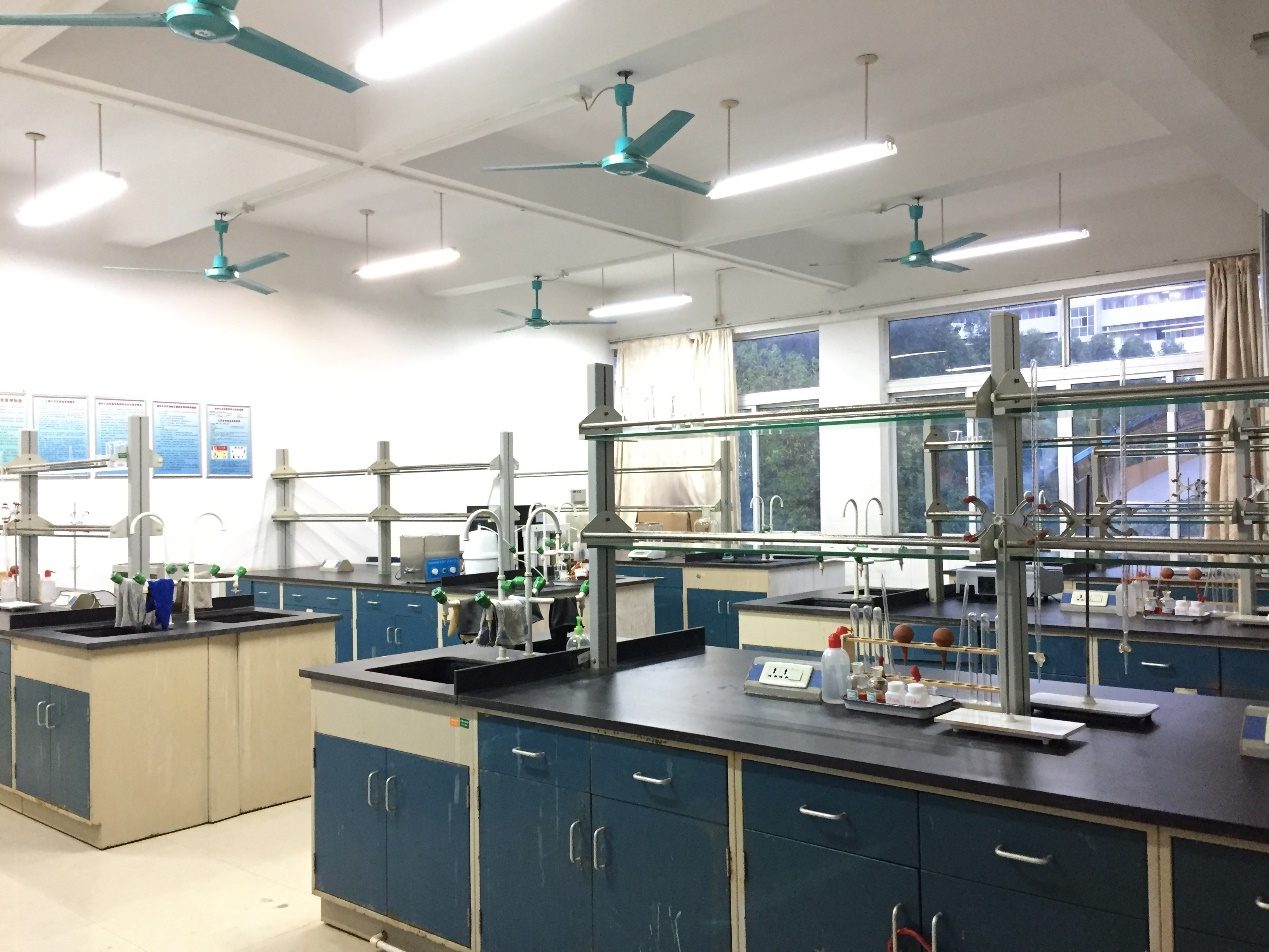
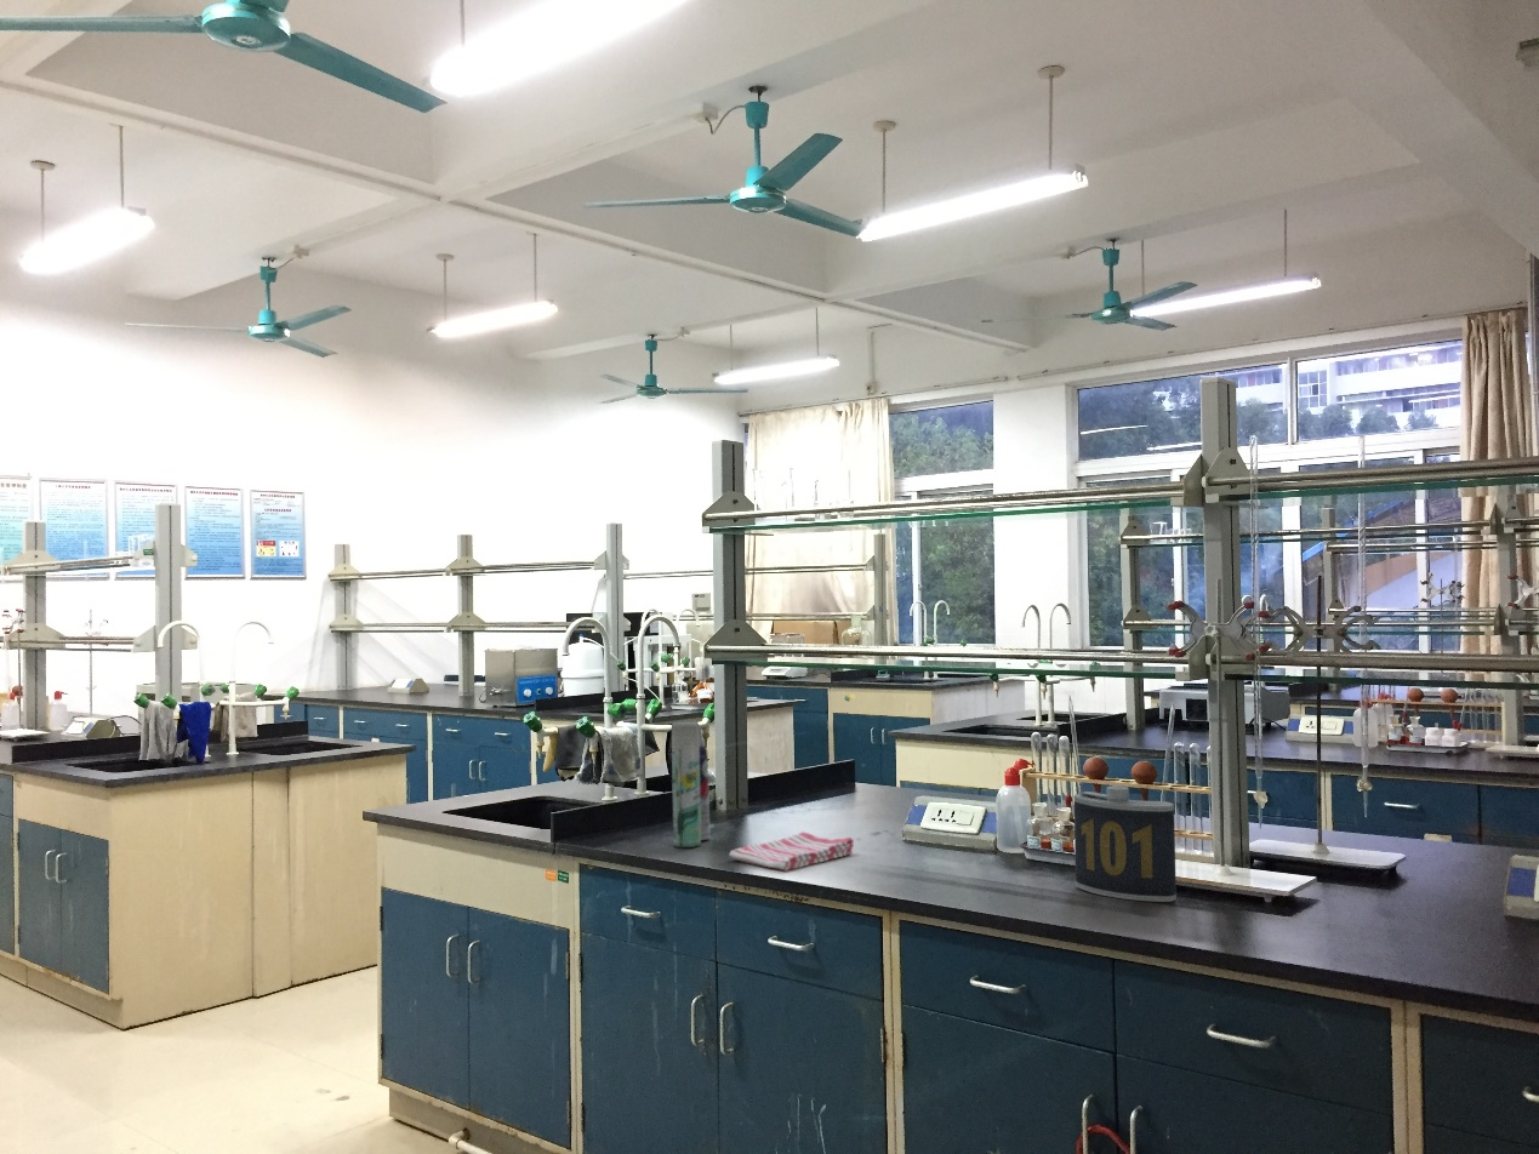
+ dish towel [728,830,855,872]
+ flask [1072,784,1178,903]
+ aerosol can [671,721,711,849]
